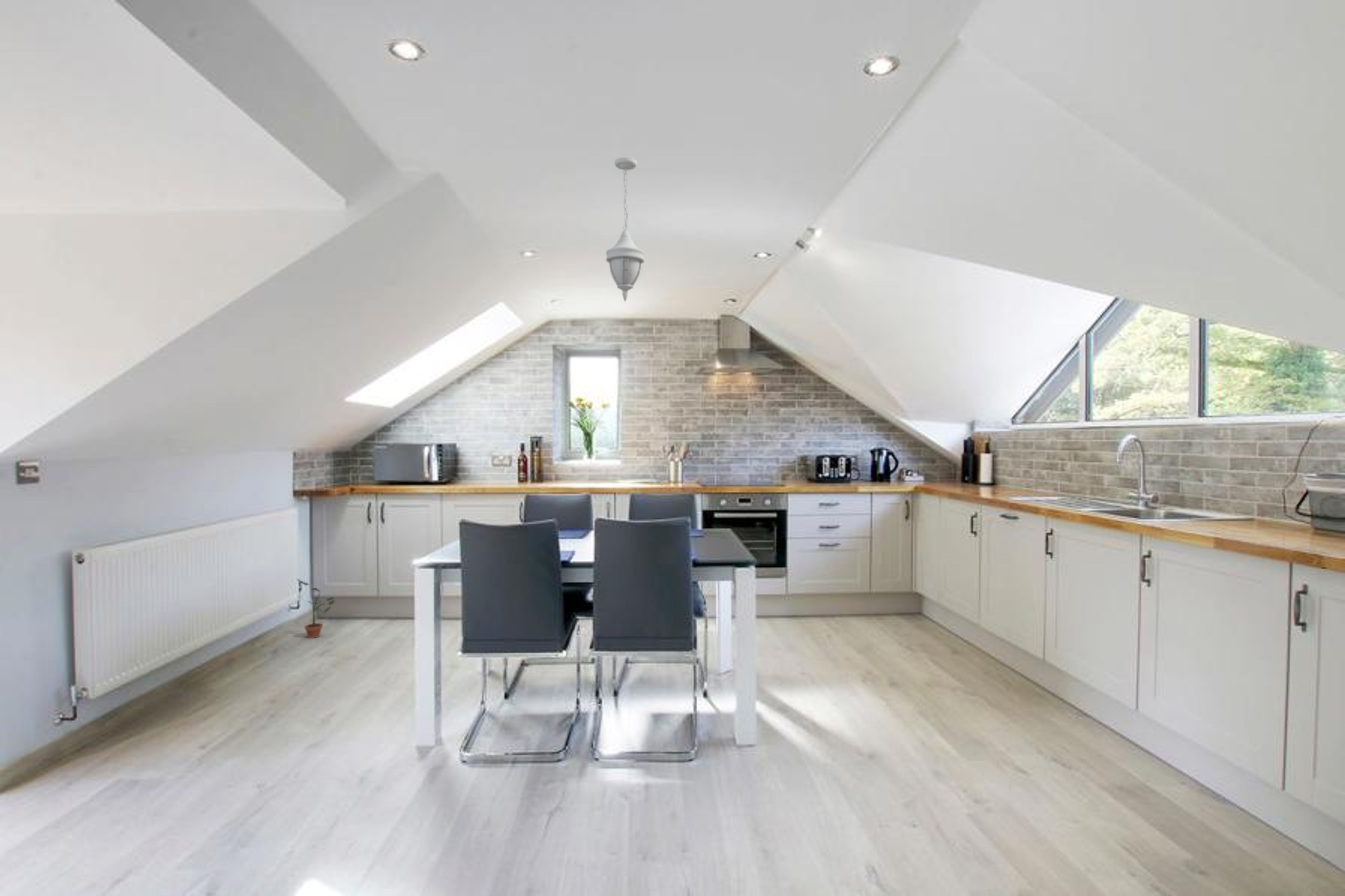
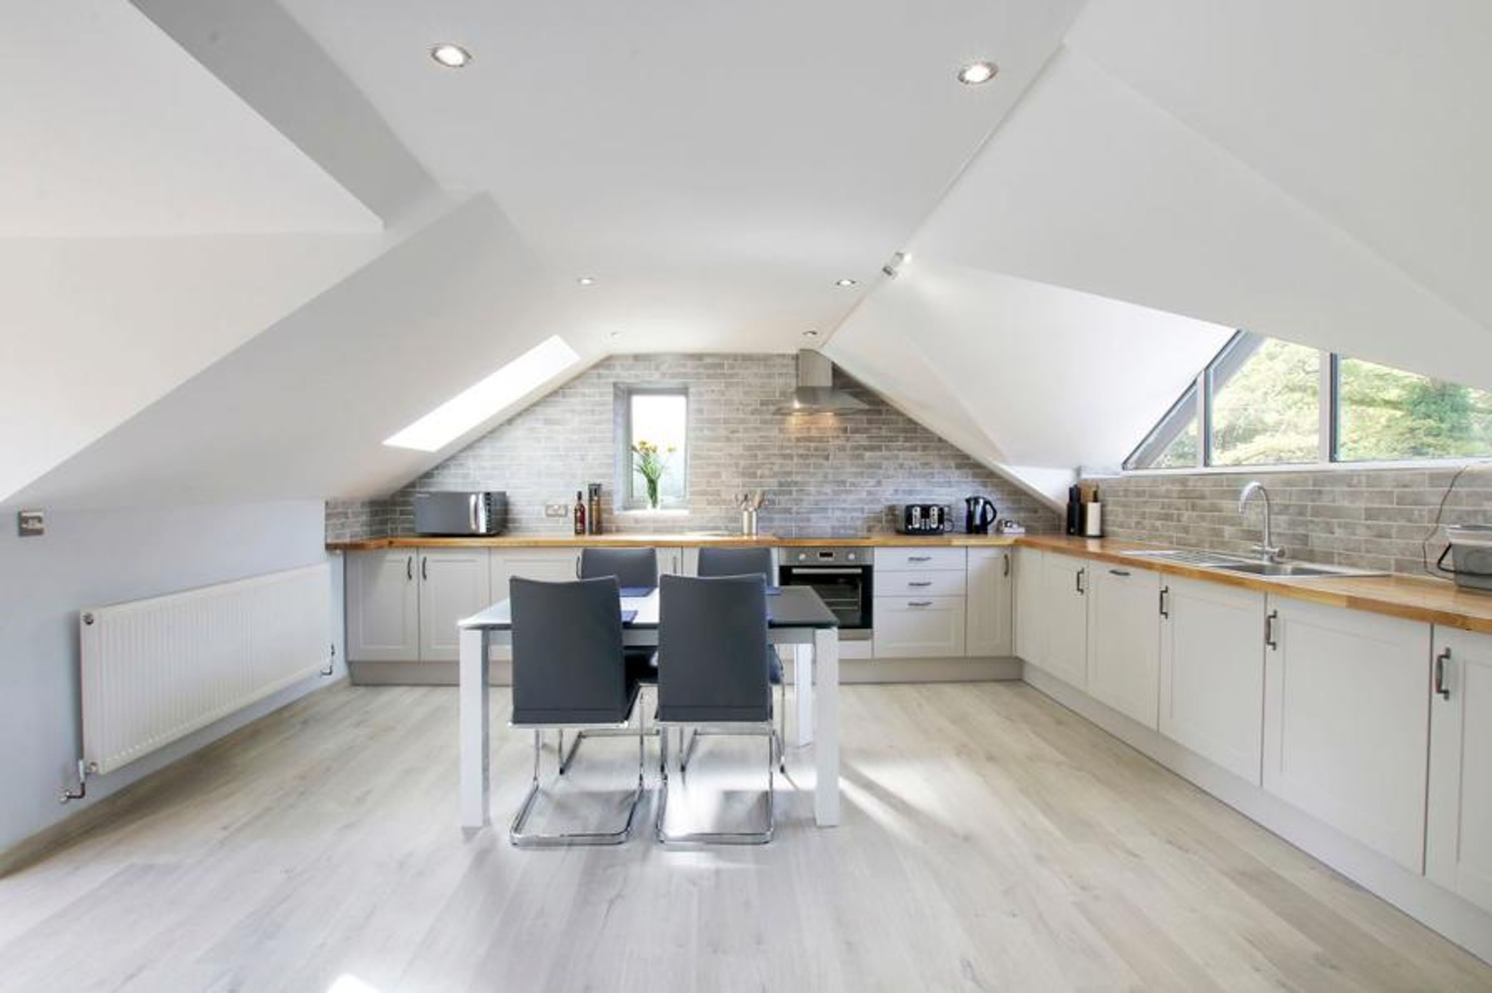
- potted plant [297,579,335,638]
- pendant light [606,157,645,302]
